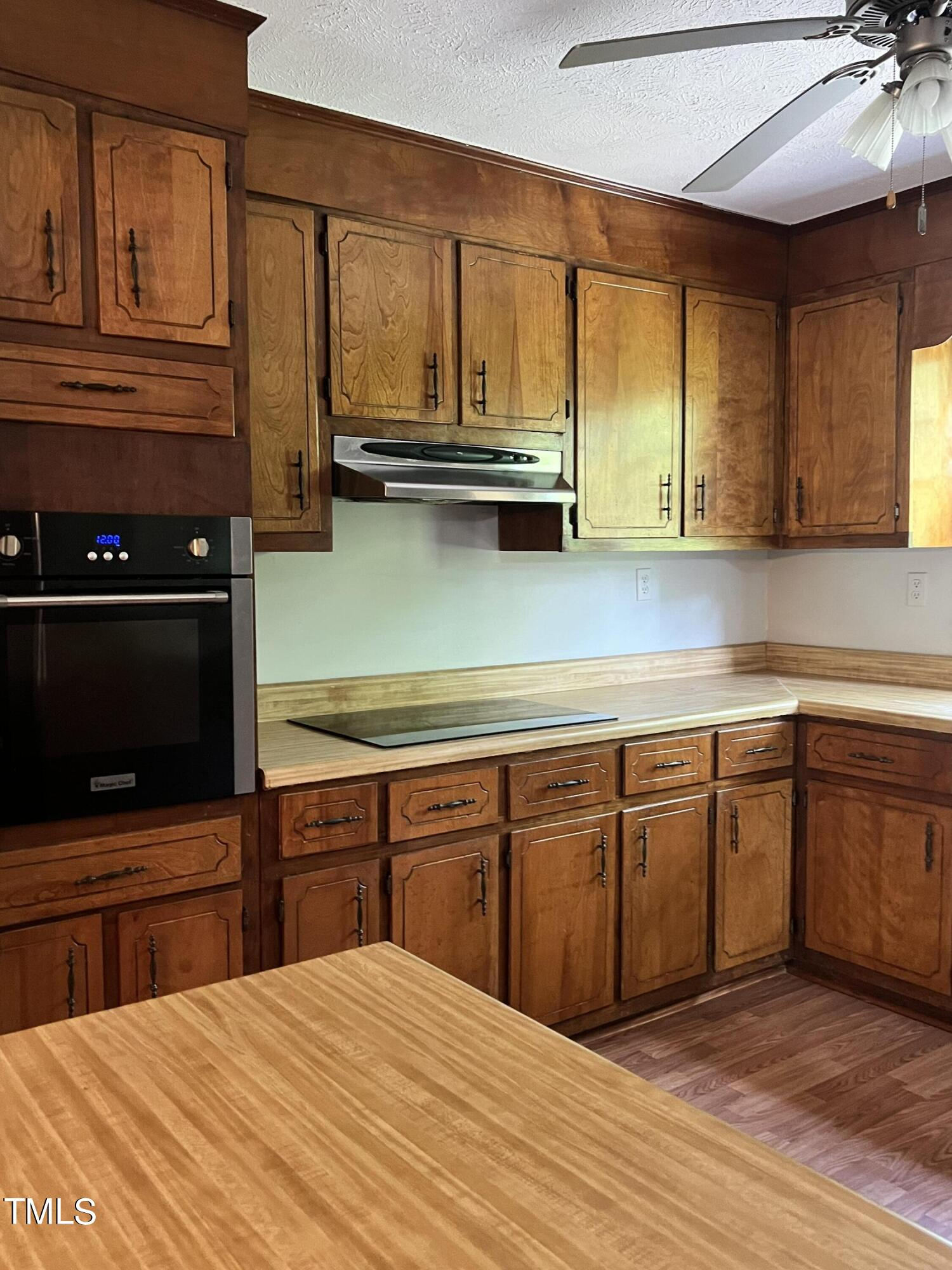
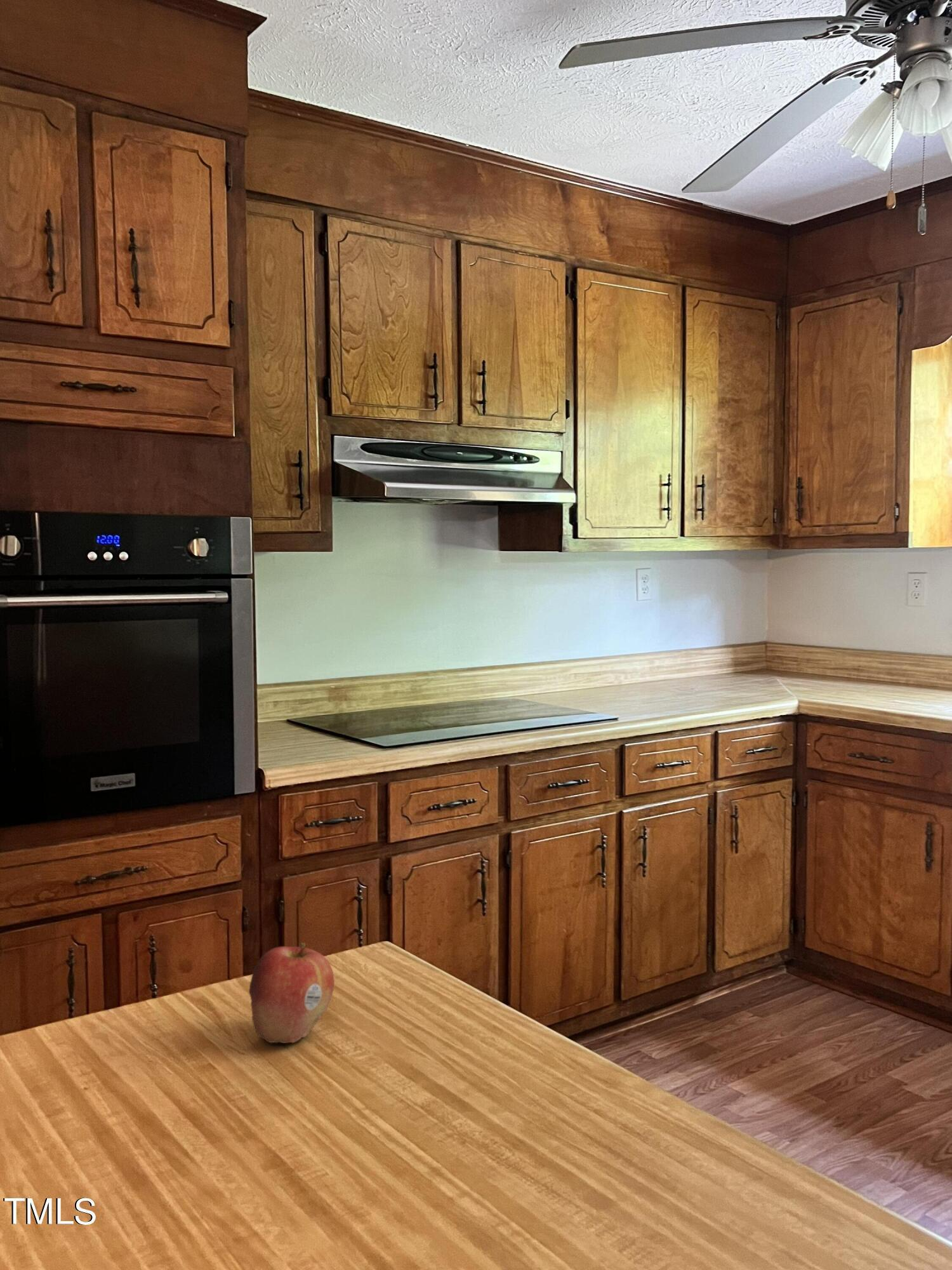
+ fruit [248,942,335,1044]
